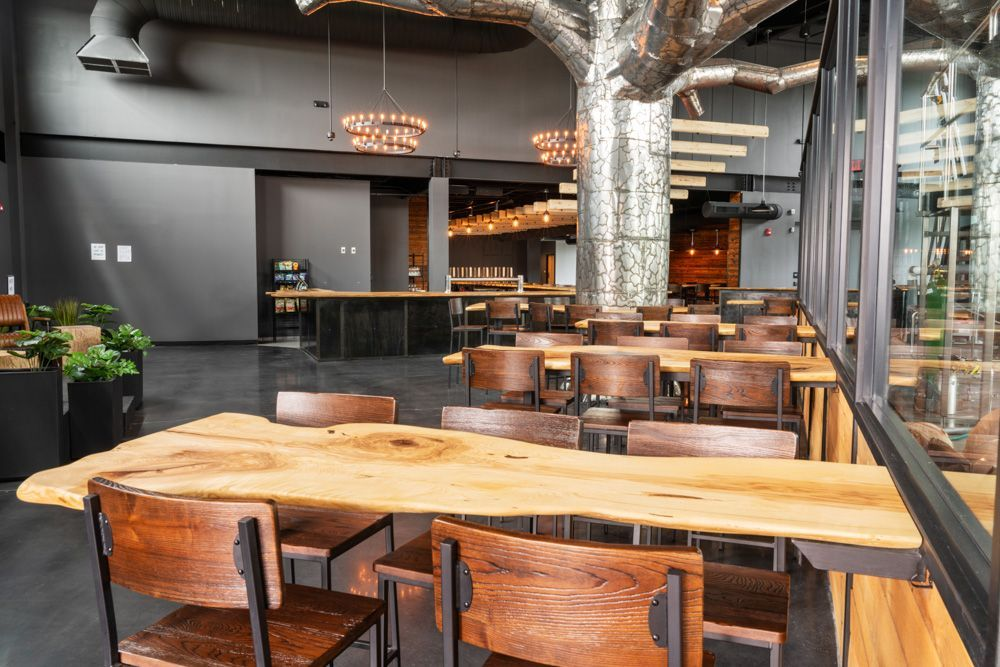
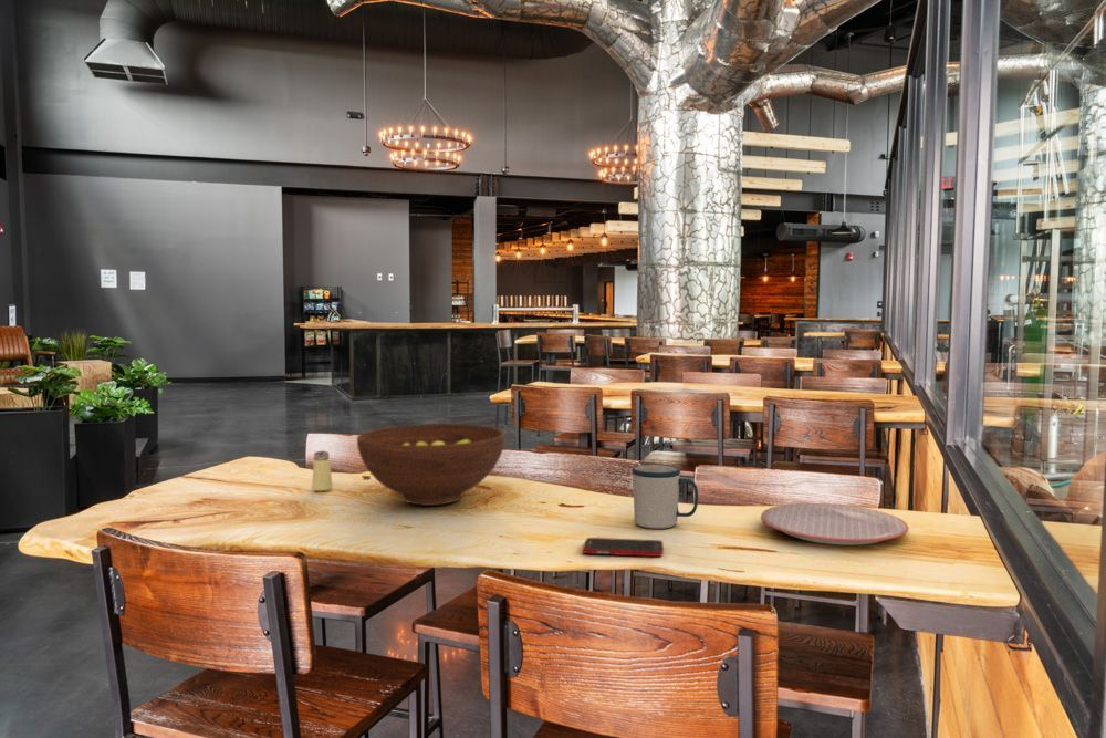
+ plate [760,502,910,547]
+ cell phone [582,537,664,558]
+ saltshaker [311,450,334,492]
+ fruit bowl [356,423,507,507]
+ mug [630,464,699,530]
